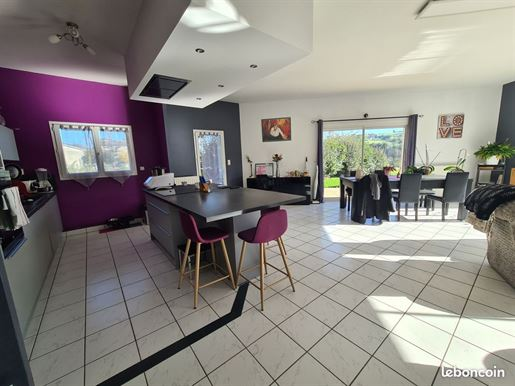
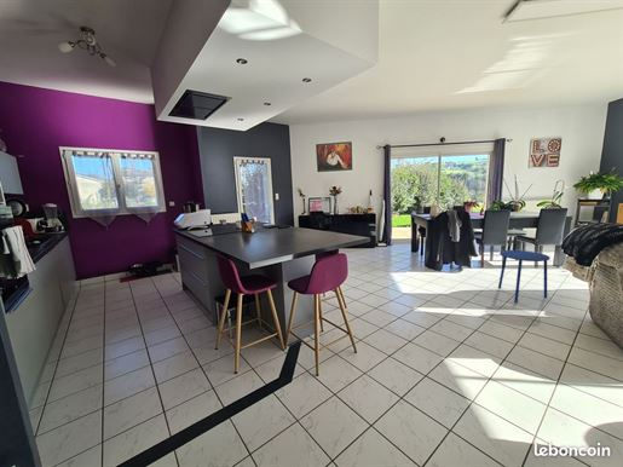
+ side table [497,249,550,304]
